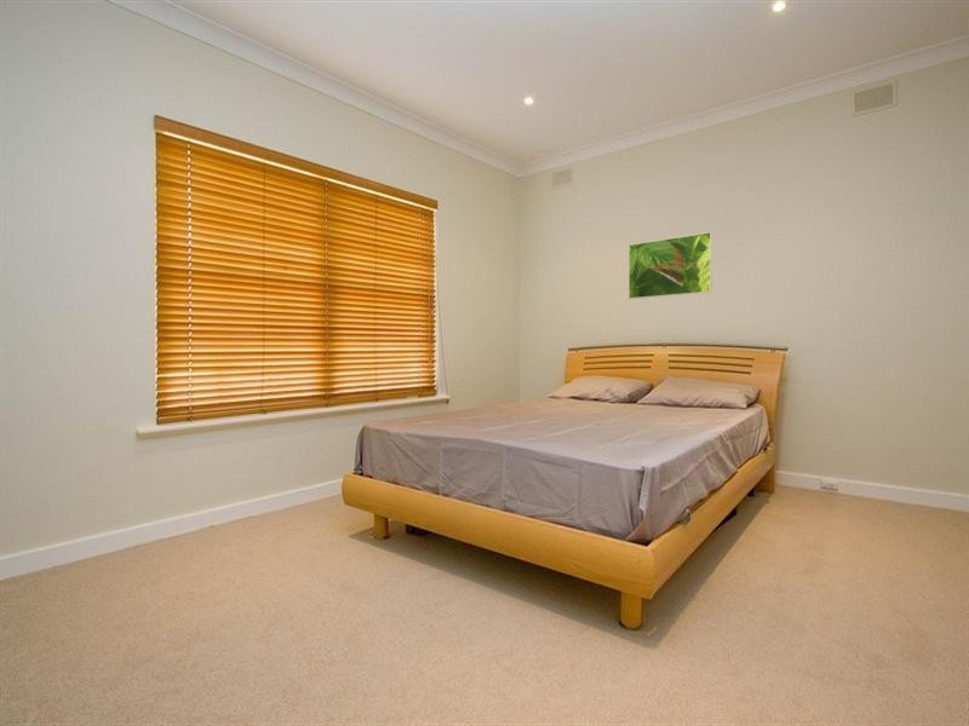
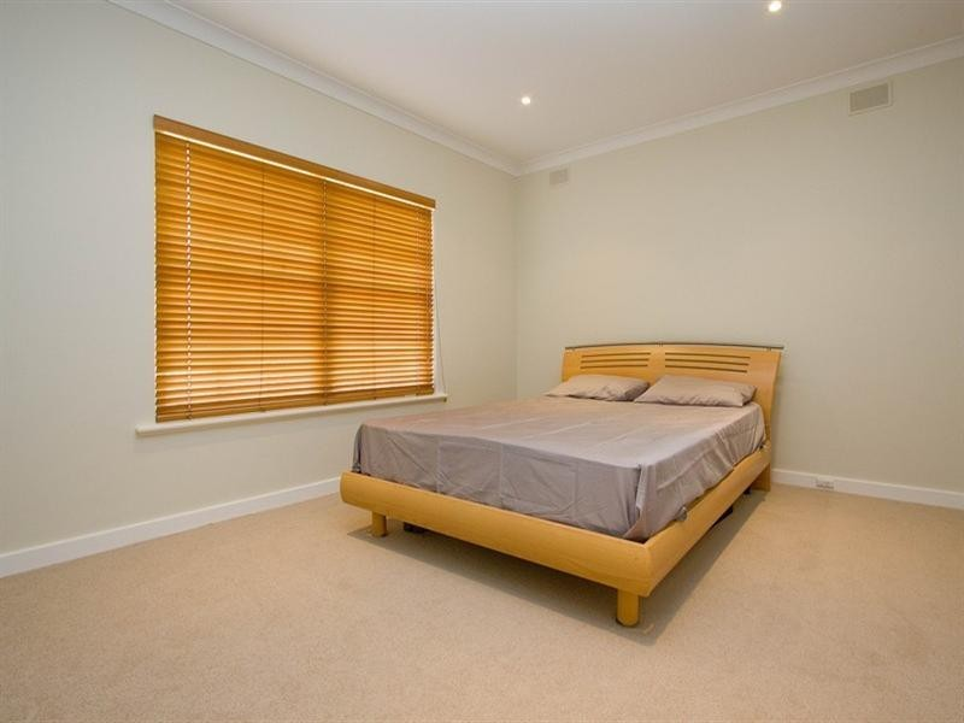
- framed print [627,231,713,300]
